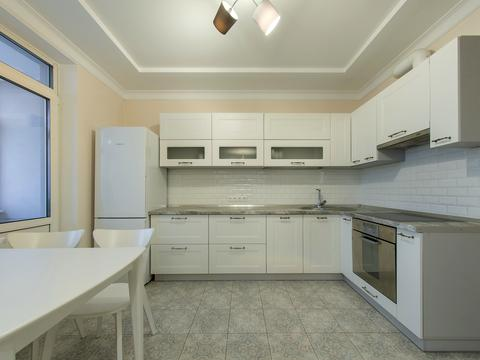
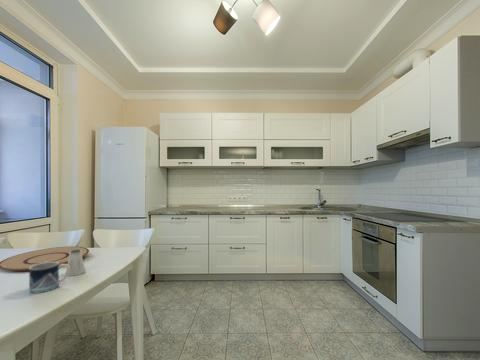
+ saltshaker [64,249,86,277]
+ mug [28,262,70,294]
+ plate [0,246,90,272]
